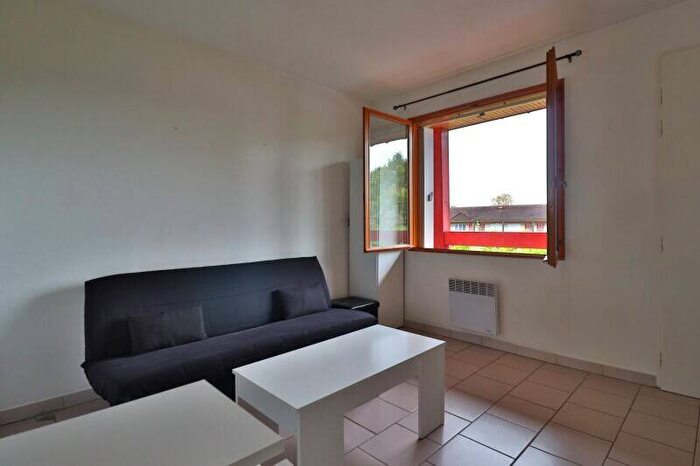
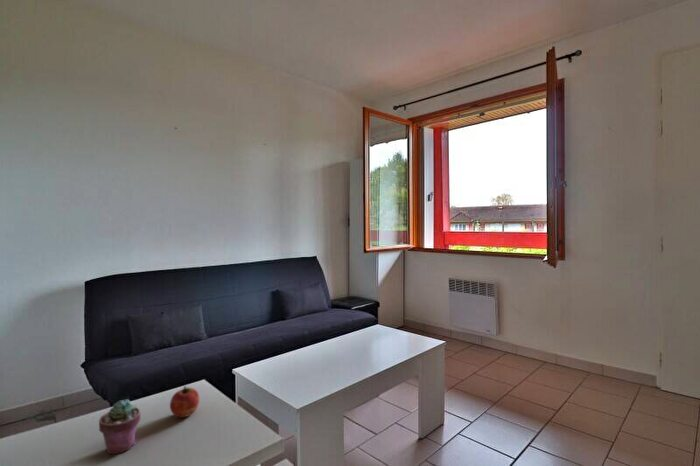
+ potted succulent [98,398,142,455]
+ apple [169,386,200,418]
